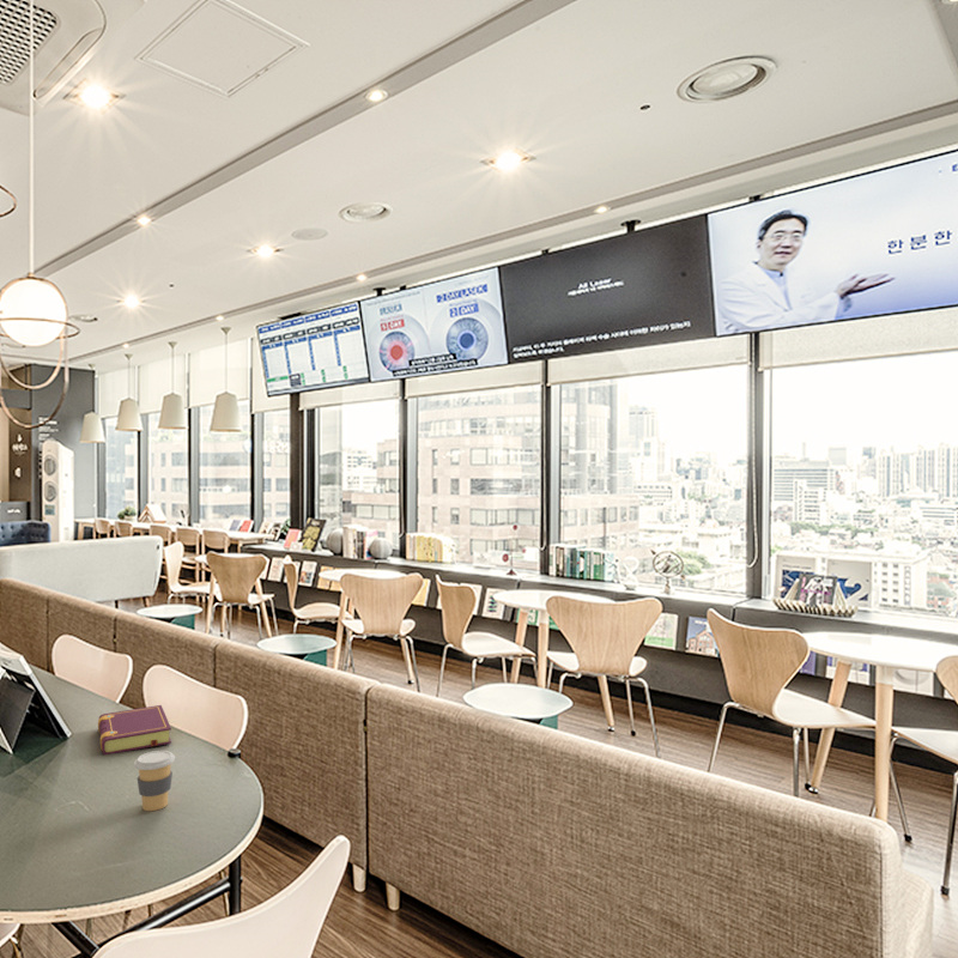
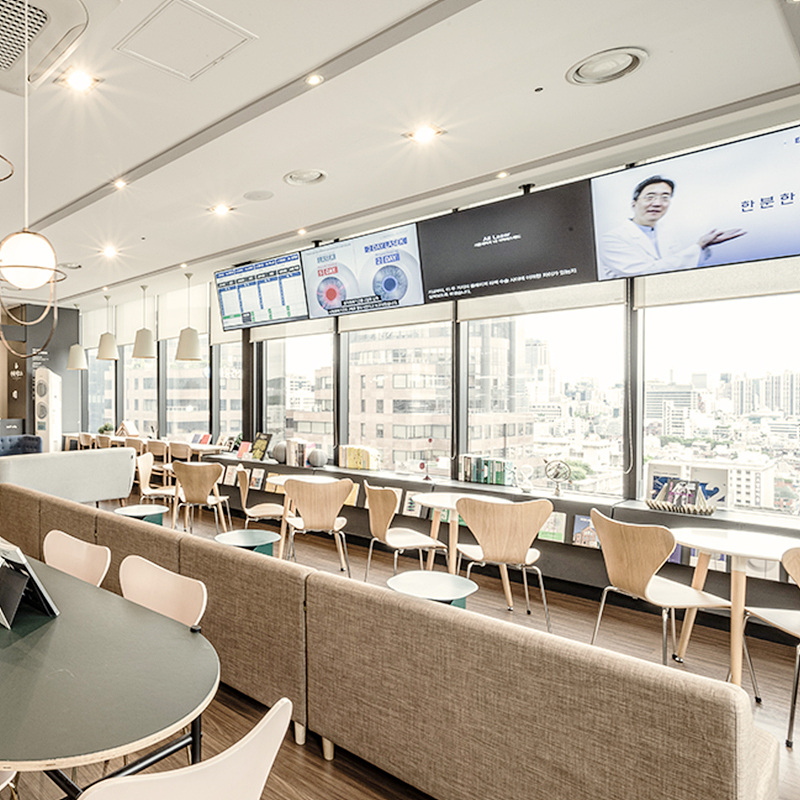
- coffee cup [133,750,176,812]
- book [97,704,172,756]
